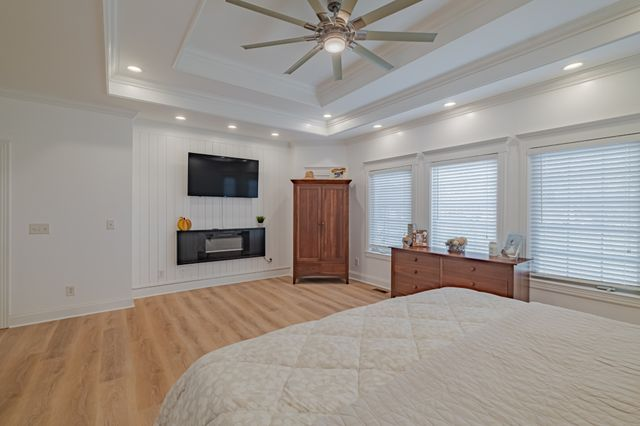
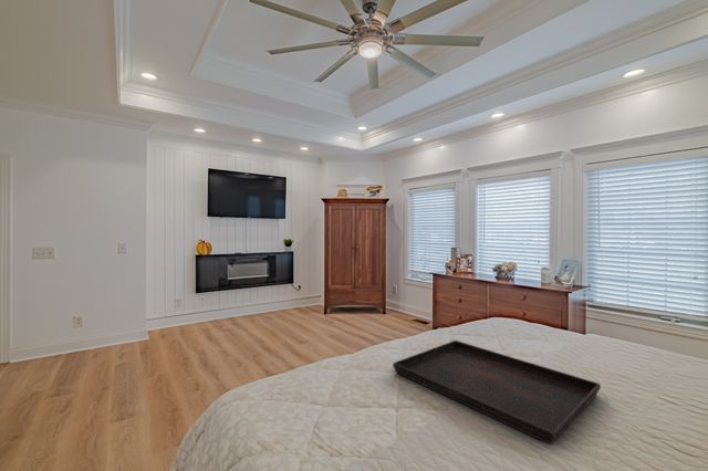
+ serving tray [392,339,602,446]
